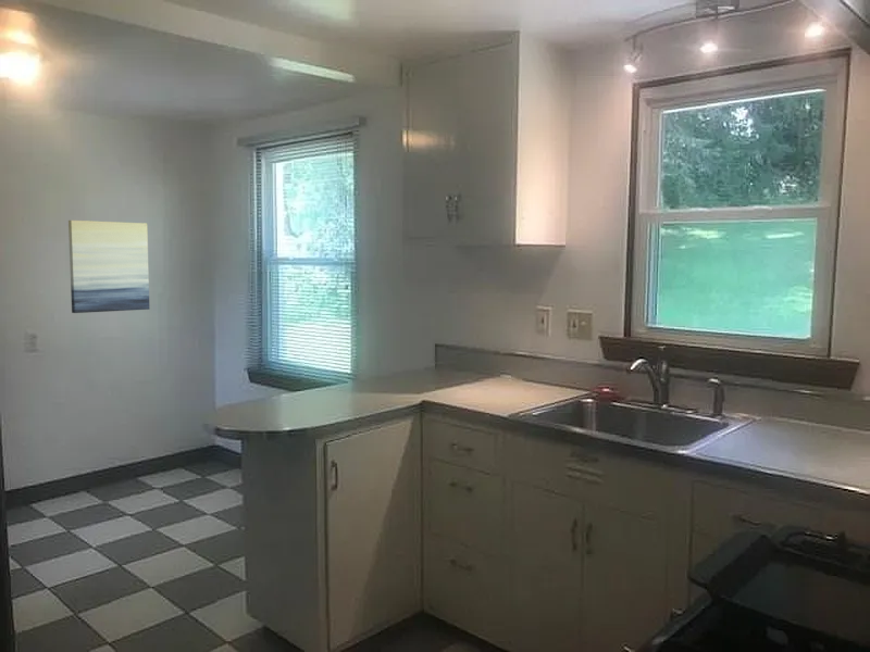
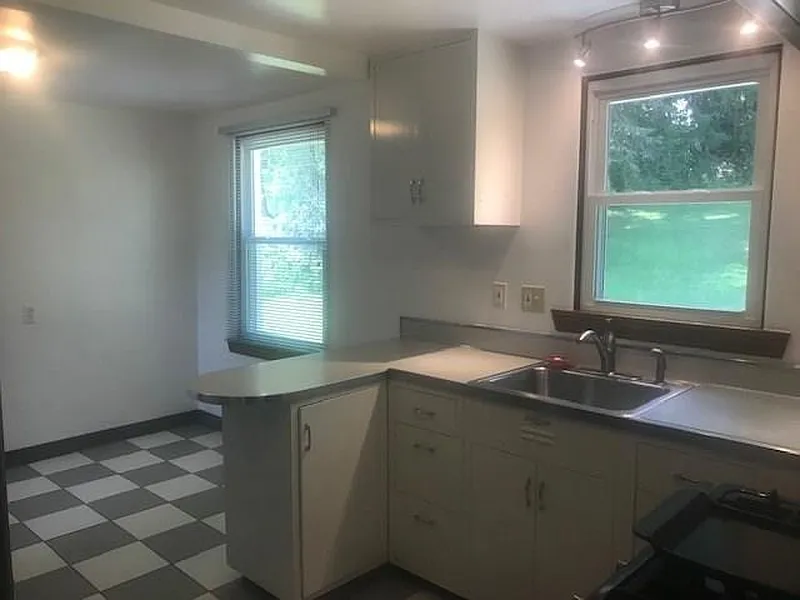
- wall art [67,220,151,314]
